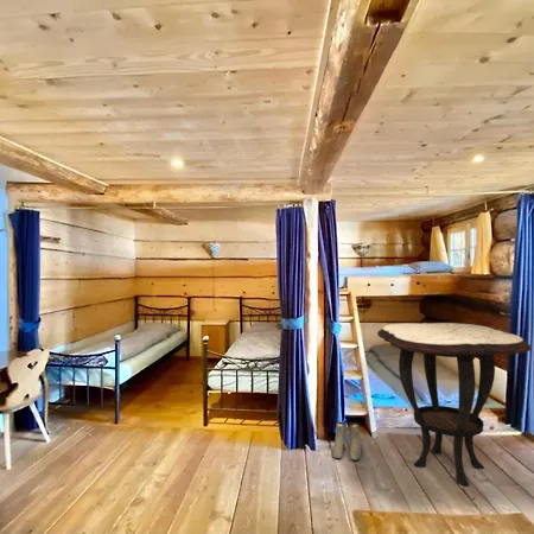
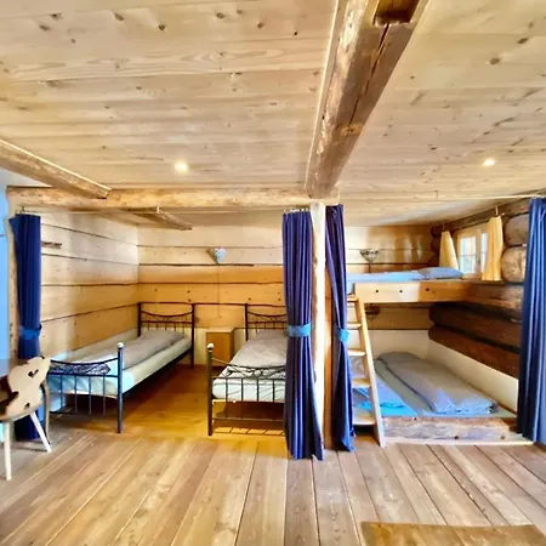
- boots [332,421,362,462]
- side table [376,322,532,488]
